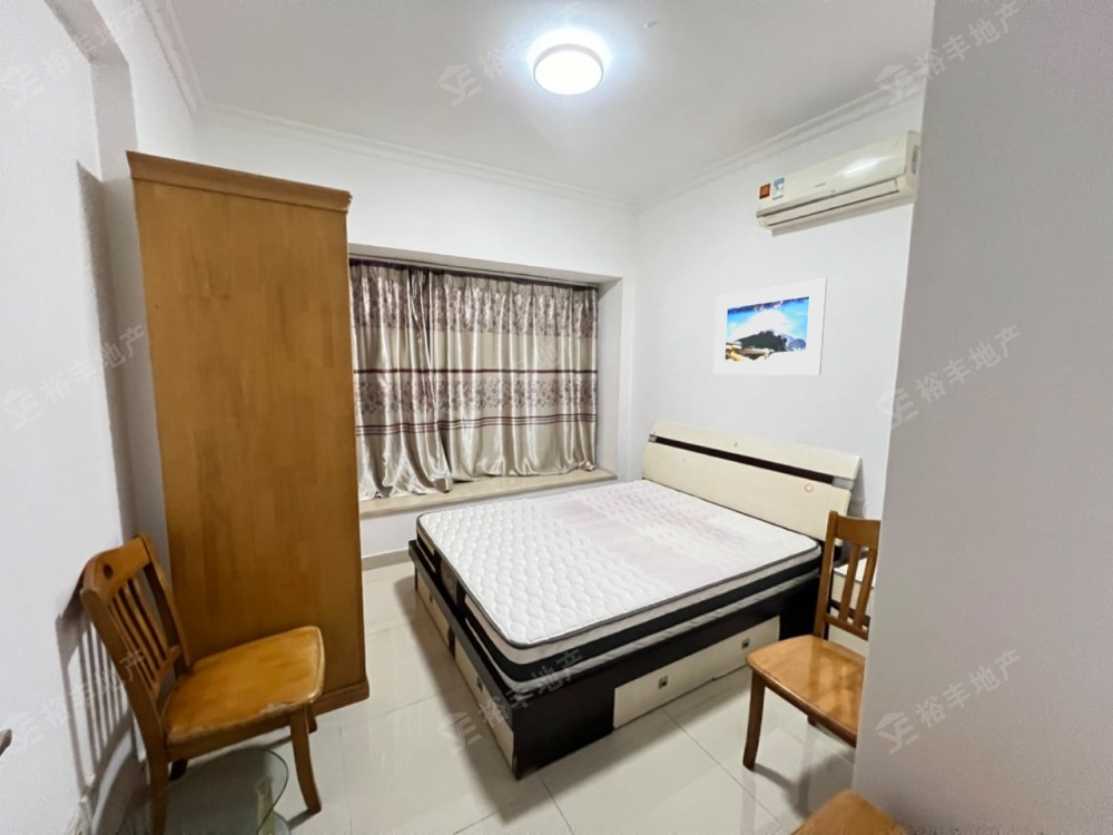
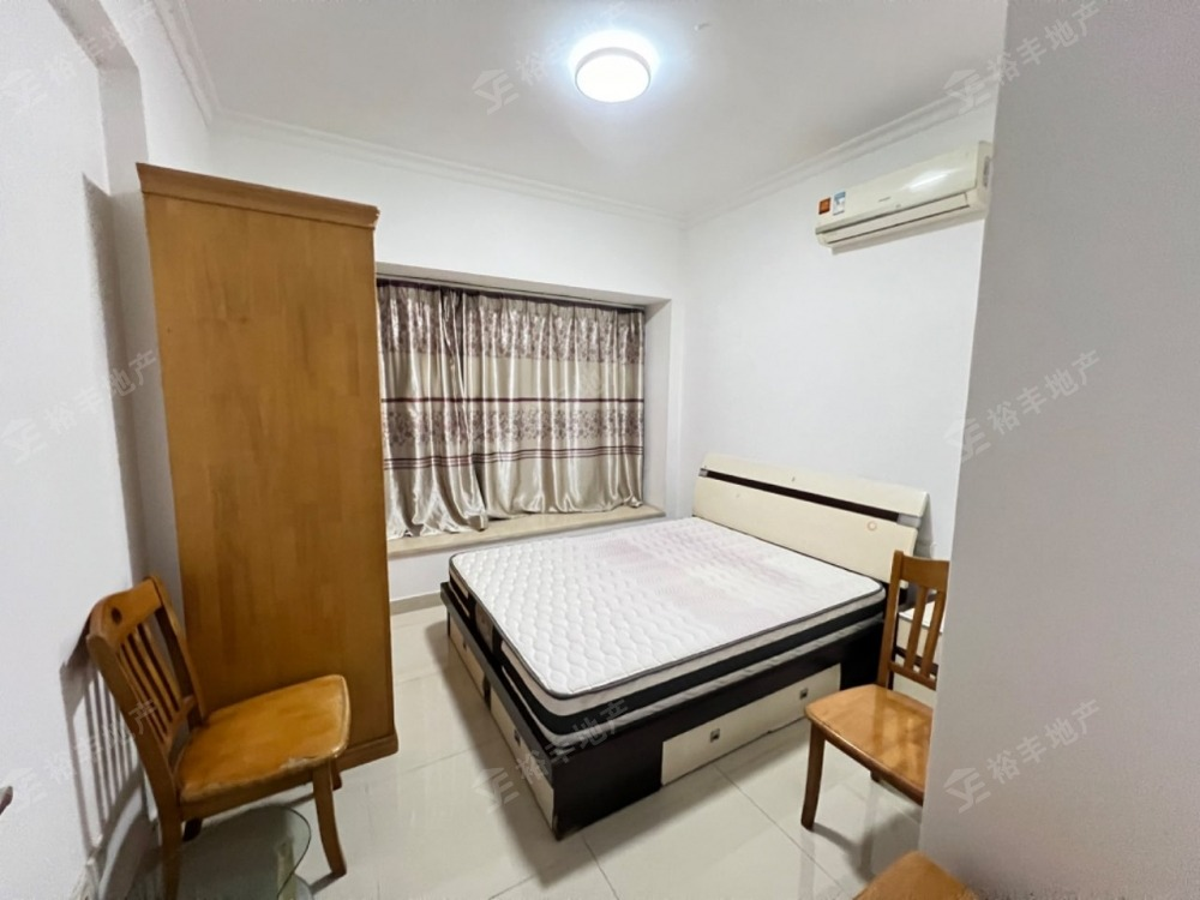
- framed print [712,277,828,376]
